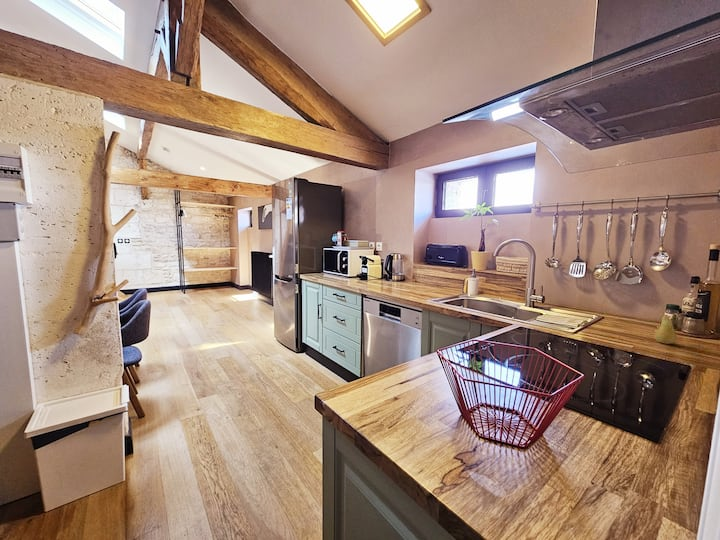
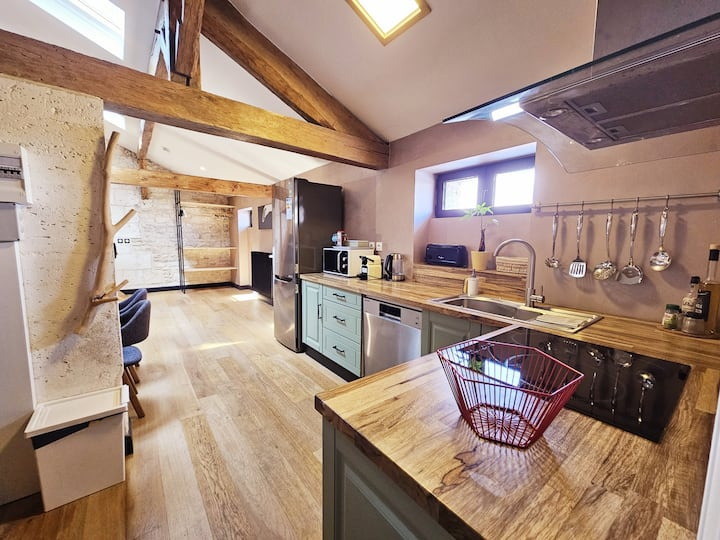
- fruit [653,314,678,345]
